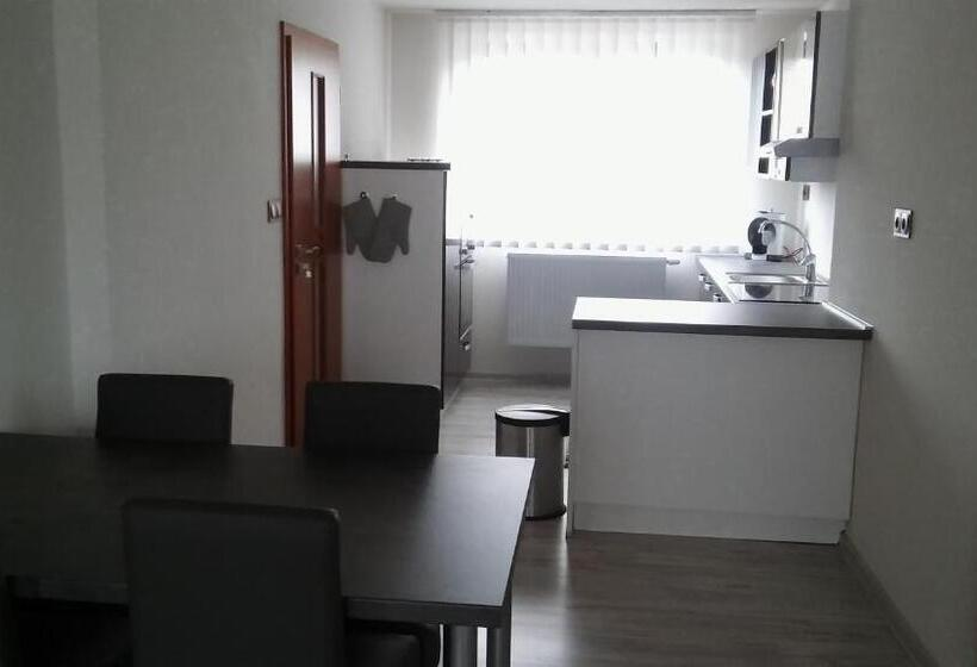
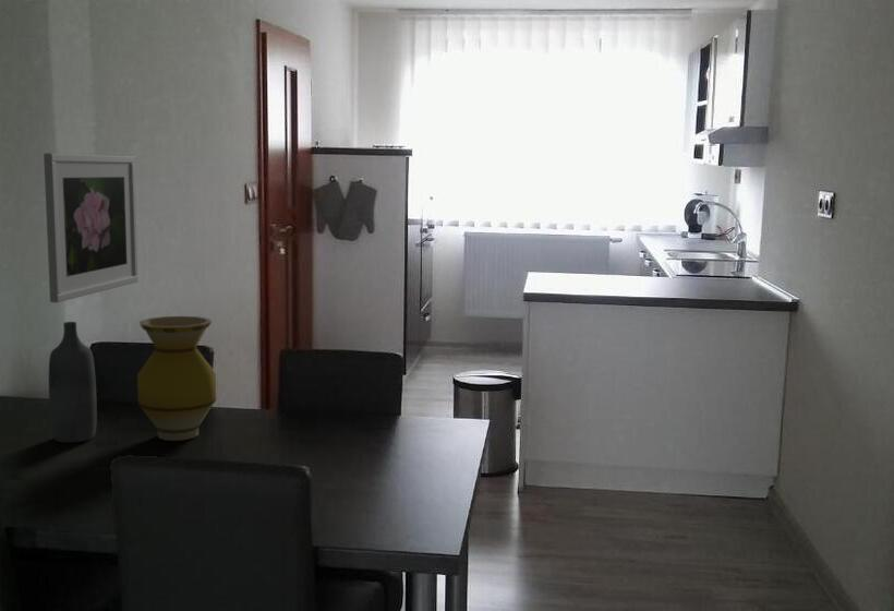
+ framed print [43,152,140,303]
+ bottle [48,321,98,444]
+ vase [136,315,217,442]
